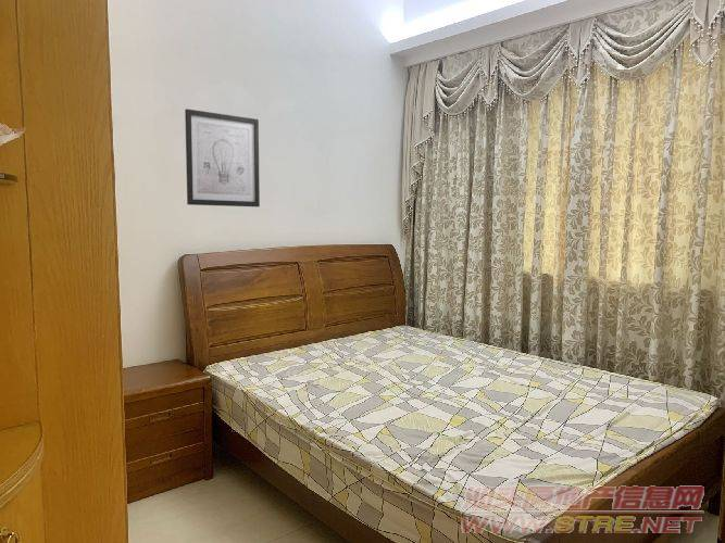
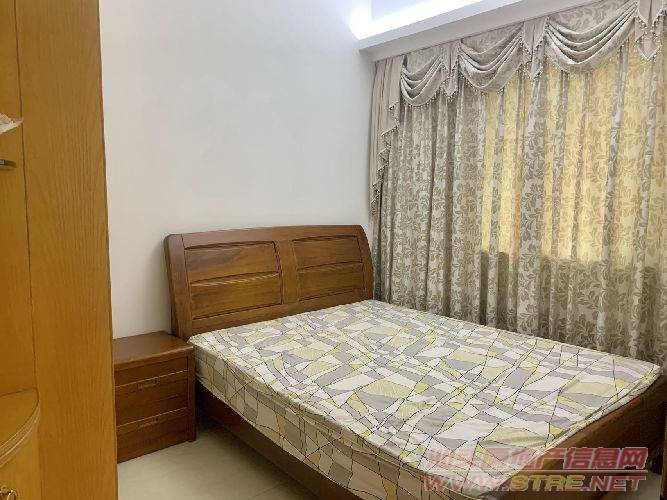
- wall art [184,108,261,207]
